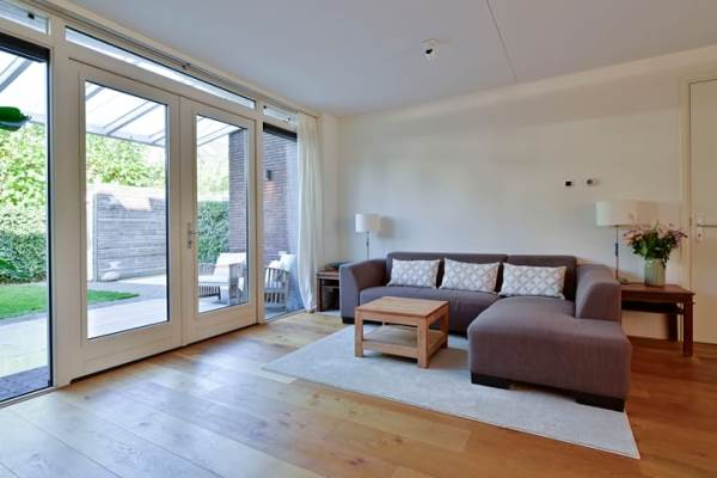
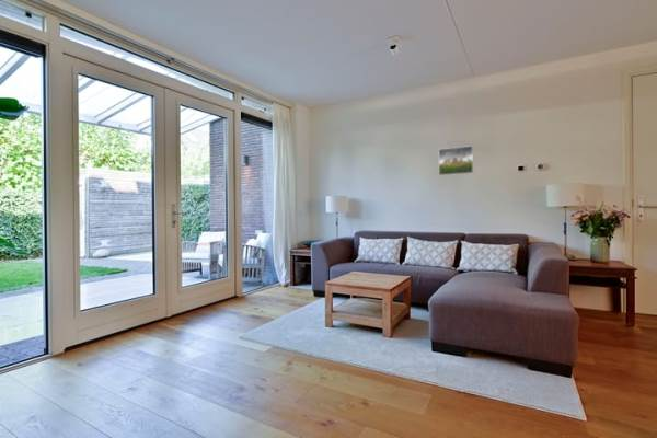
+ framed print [438,145,474,176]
